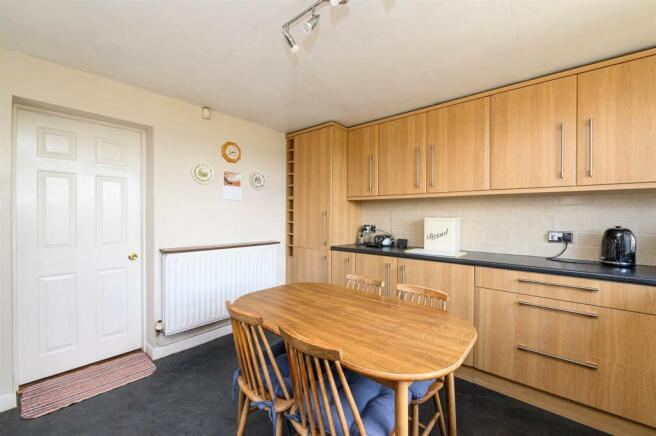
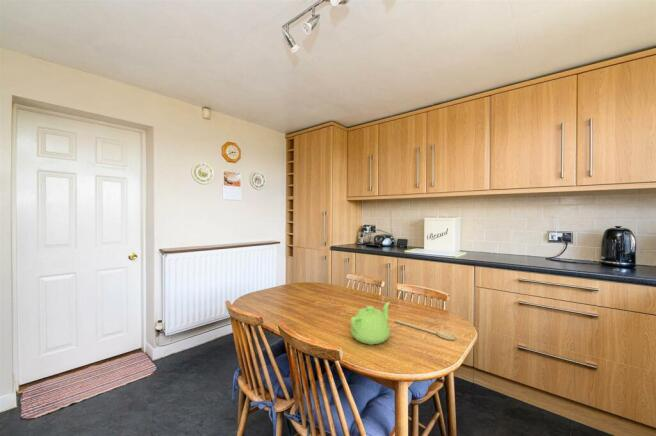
+ teapot [349,301,391,346]
+ spoon [394,319,456,341]
